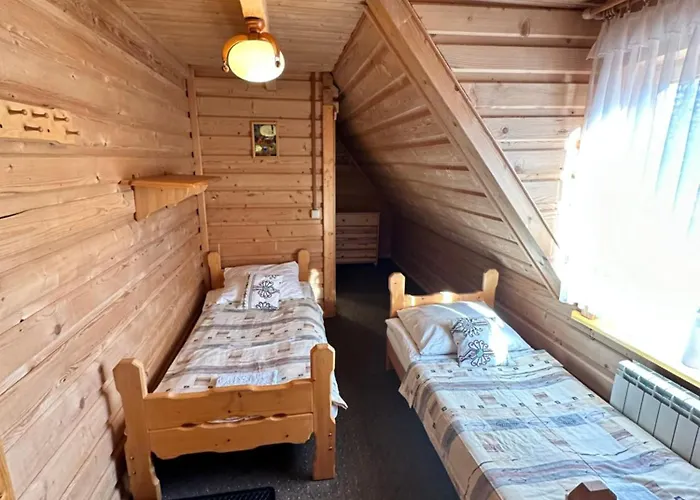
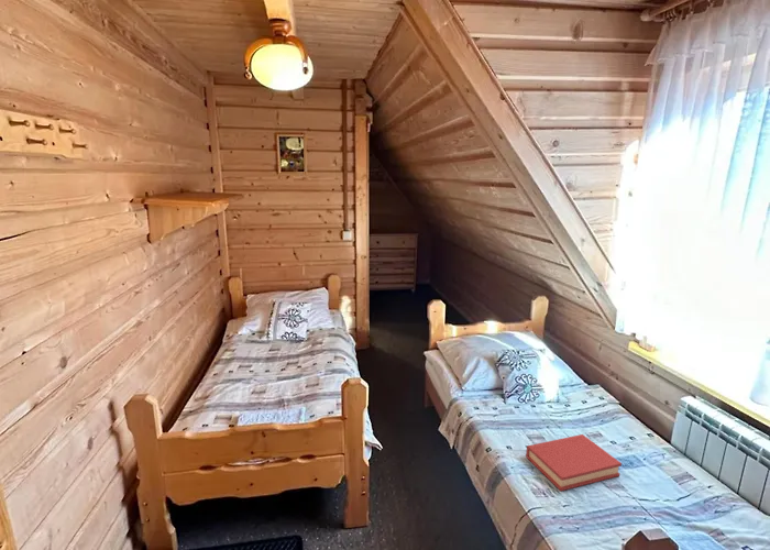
+ hardback book [525,433,623,492]
